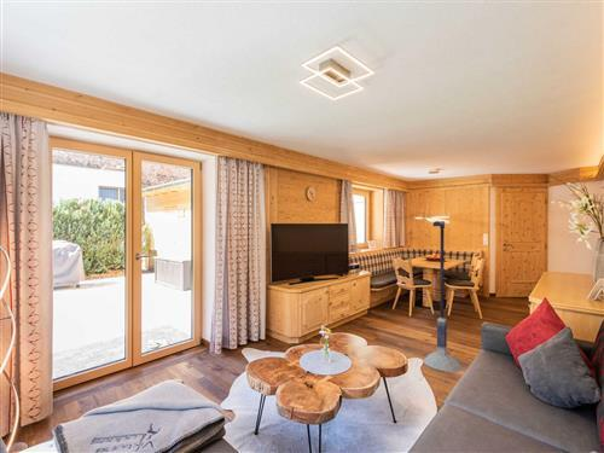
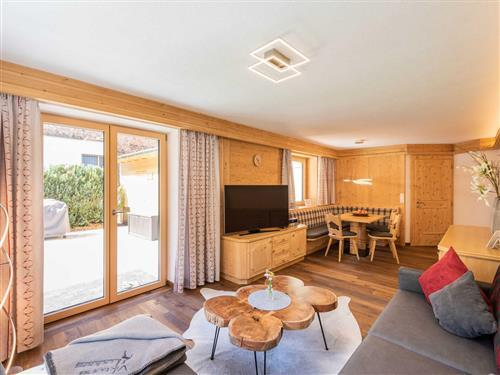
- floor lamp [423,220,463,373]
